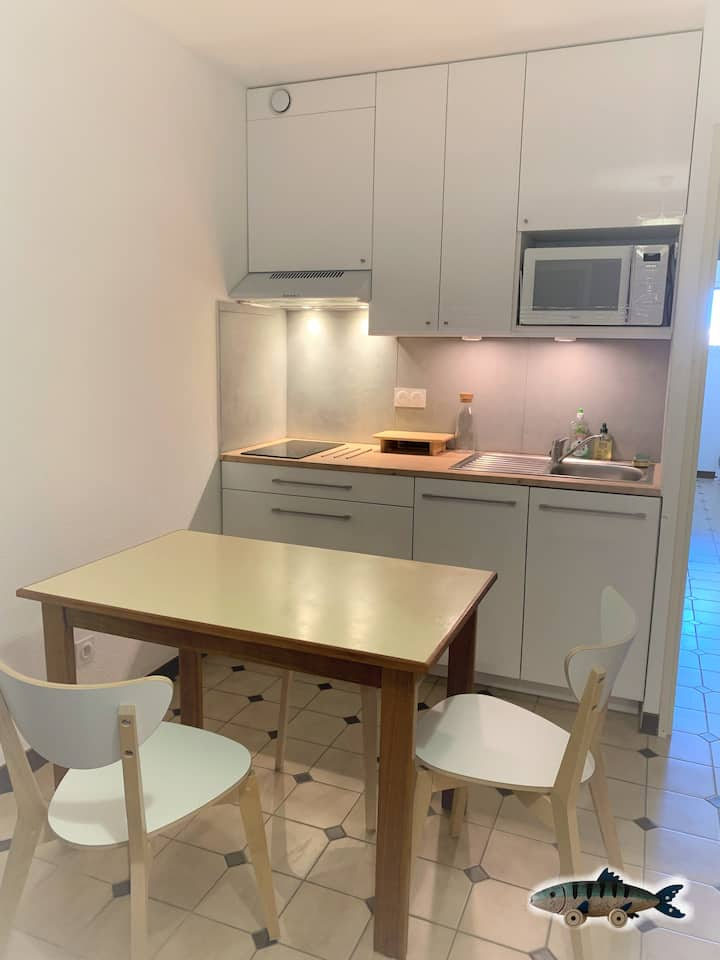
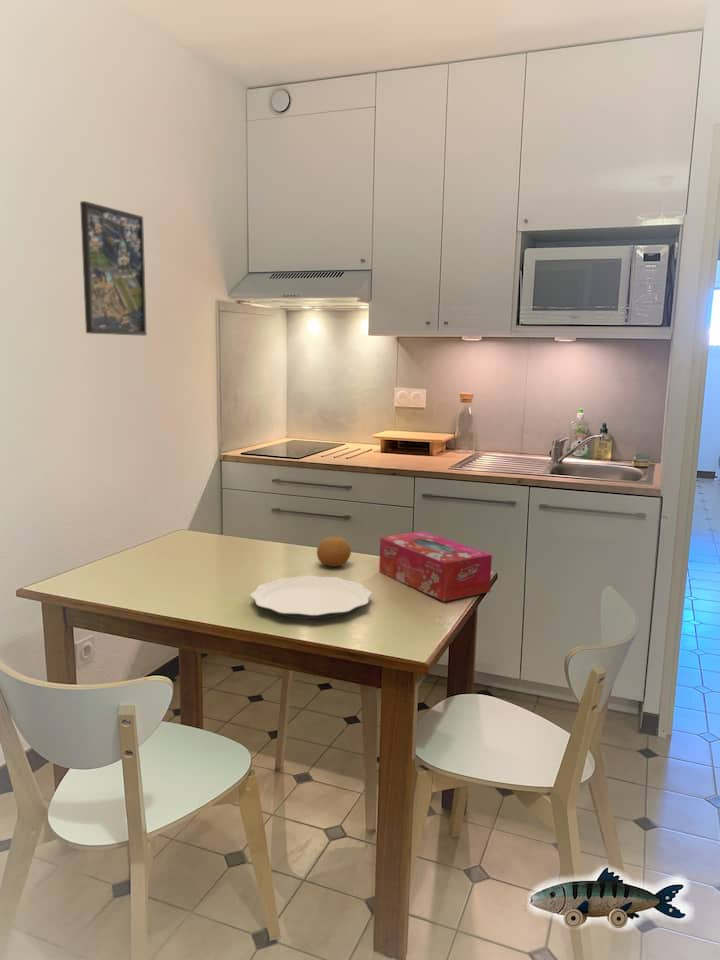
+ plate [249,575,373,620]
+ tissue box [378,530,493,602]
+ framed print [79,200,148,337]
+ fruit [316,536,352,568]
